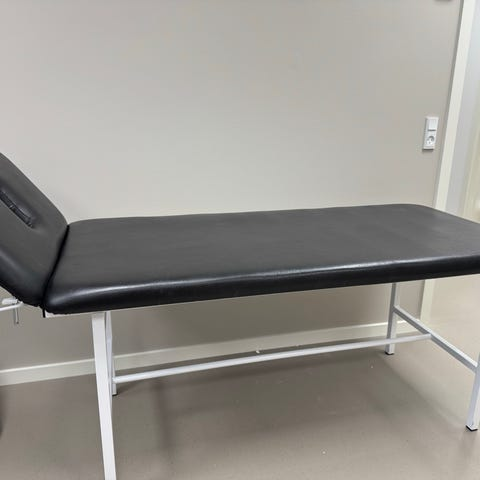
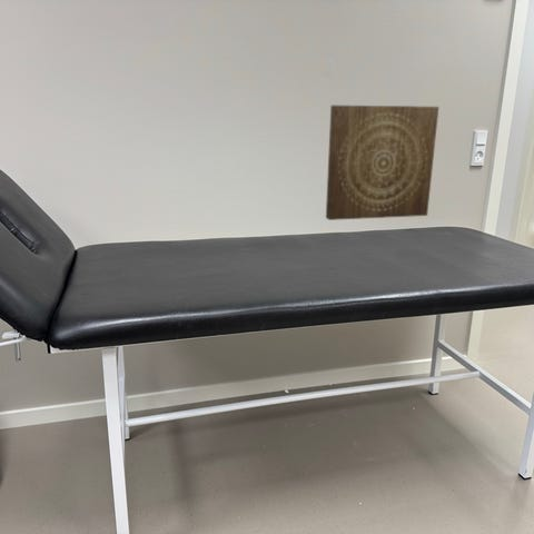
+ wall art [325,105,439,221]
